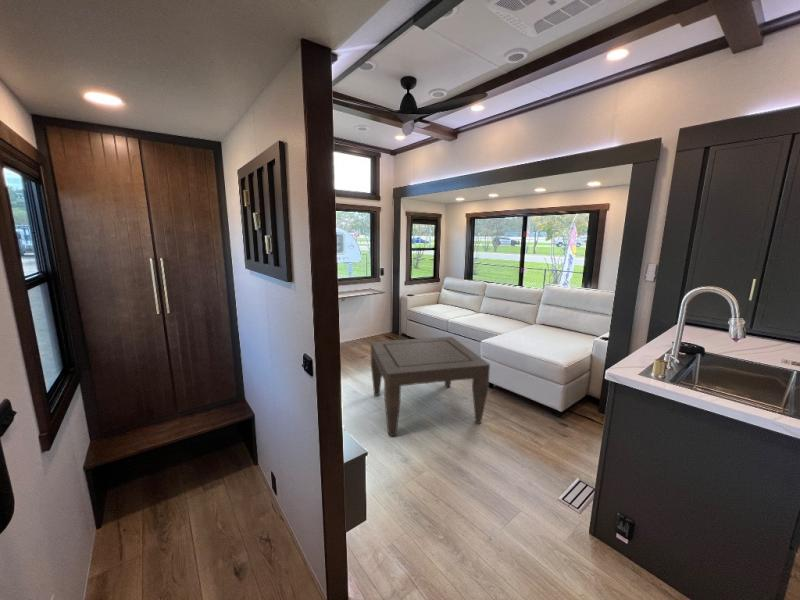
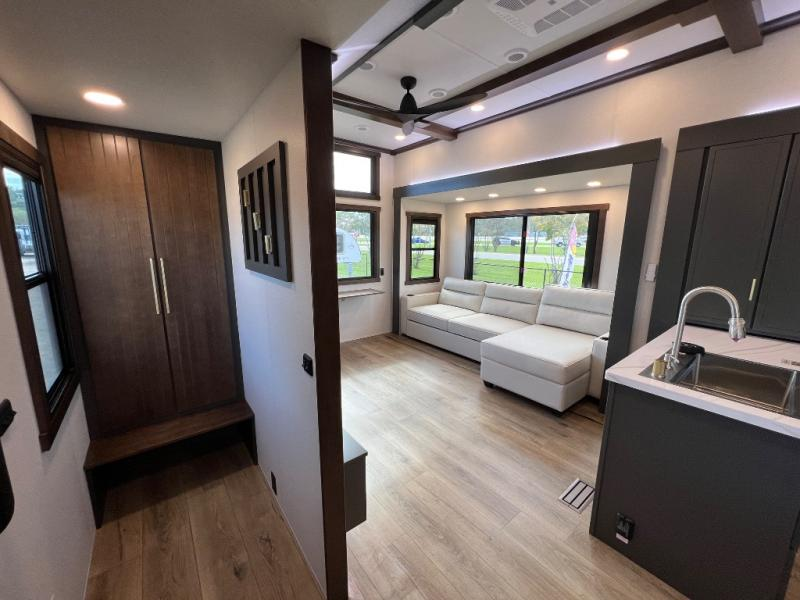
- coffee table [370,336,491,437]
